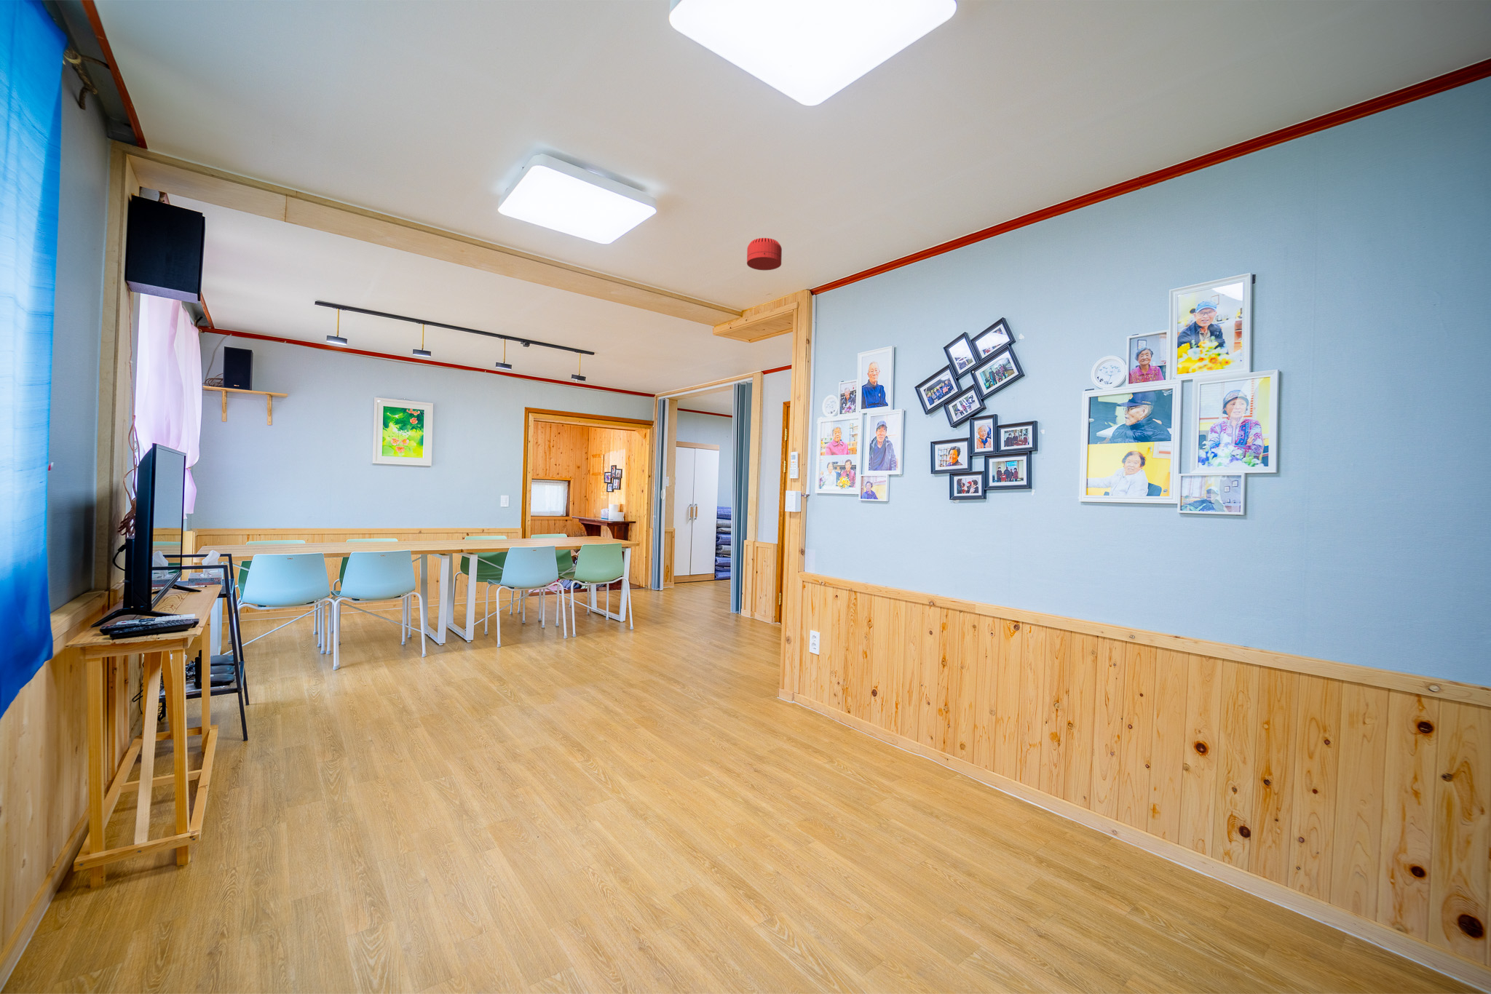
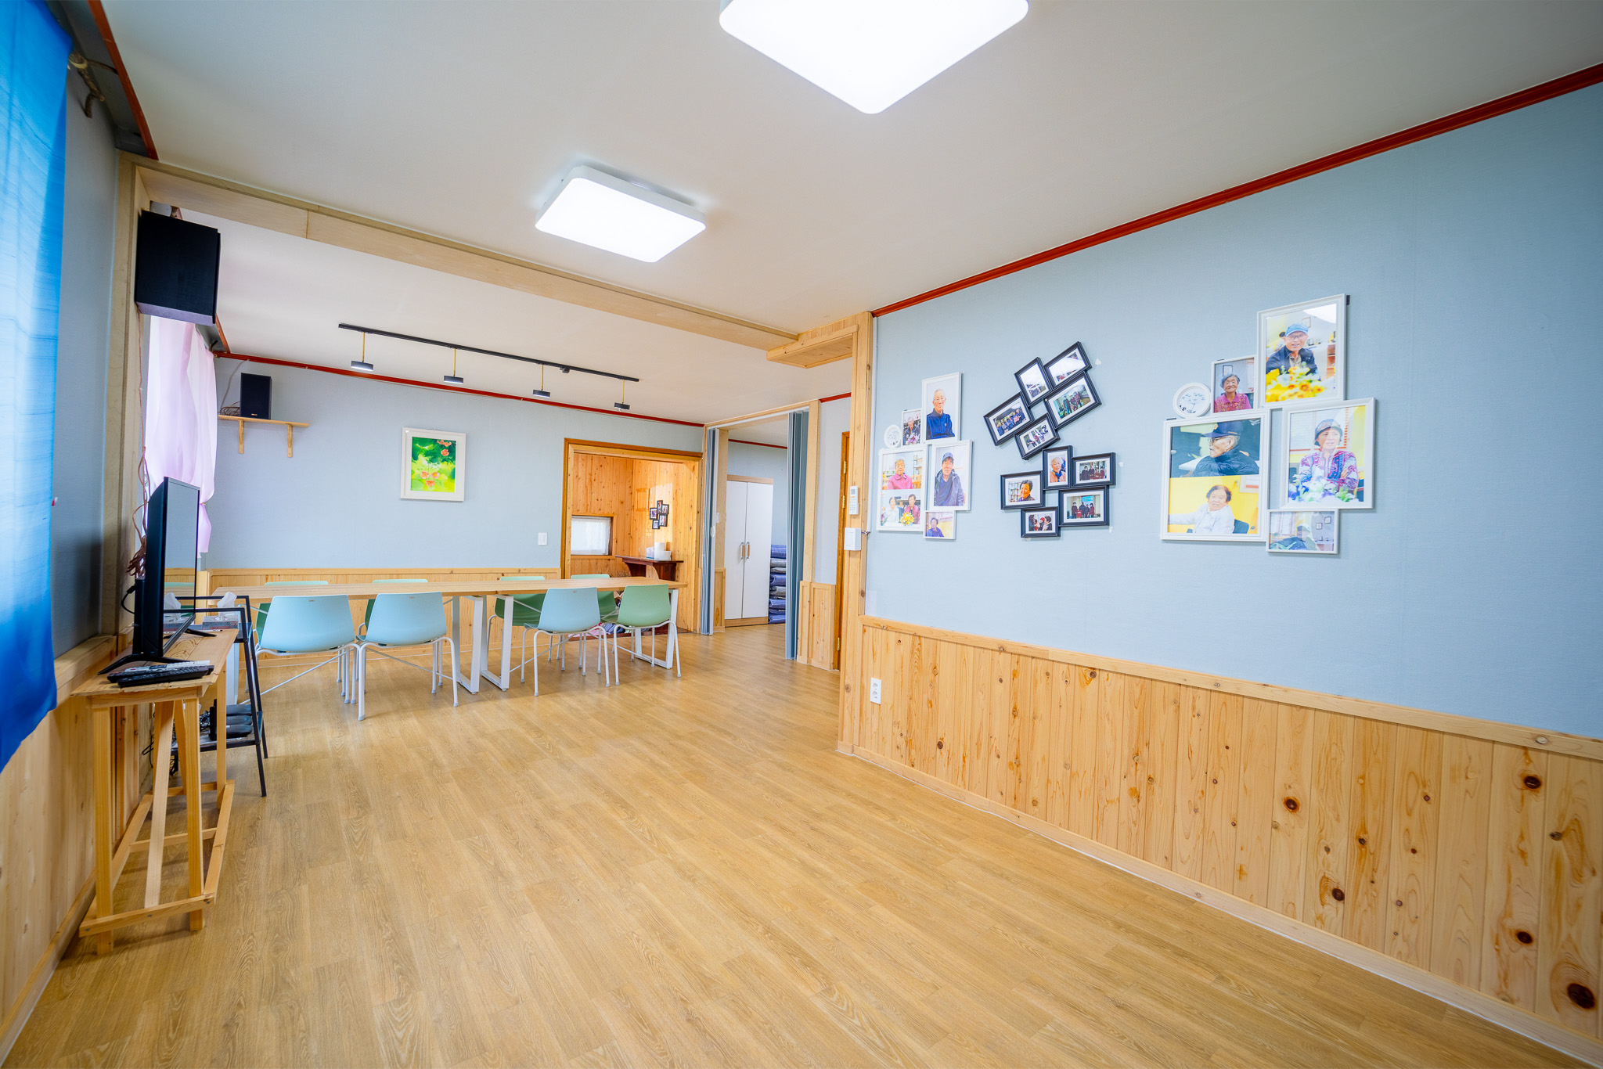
- smoke detector [747,237,782,271]
